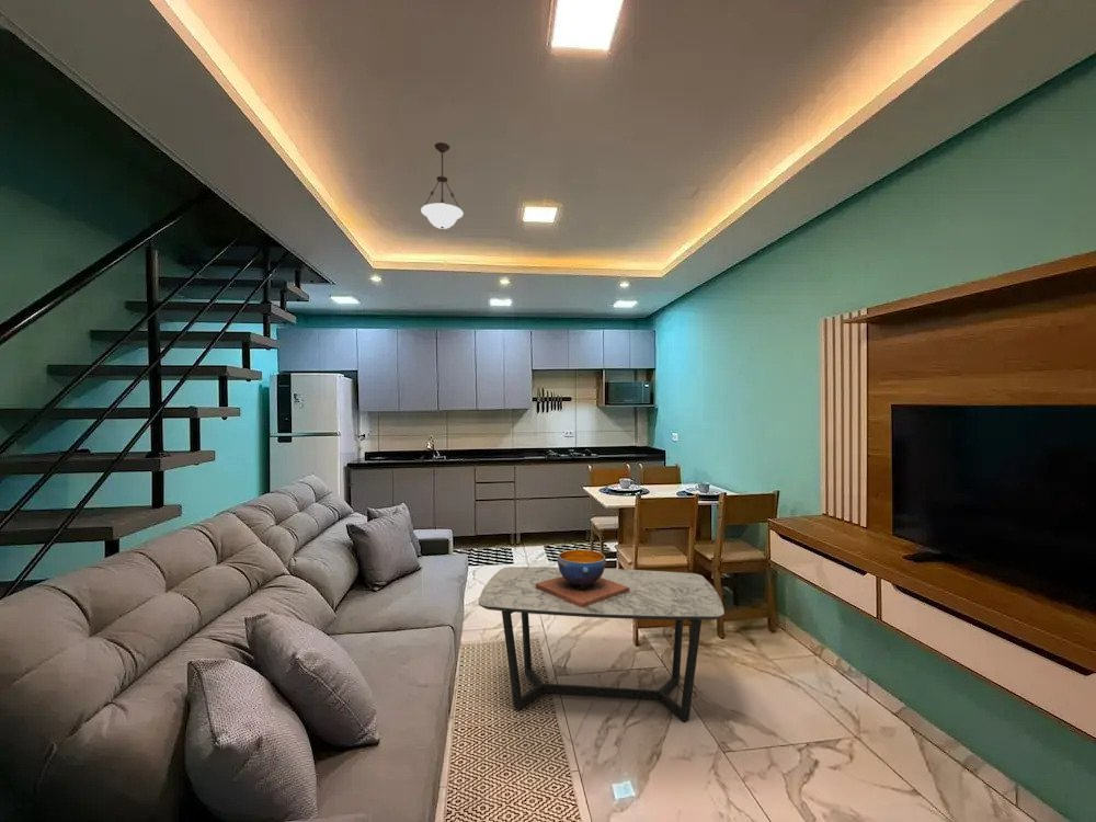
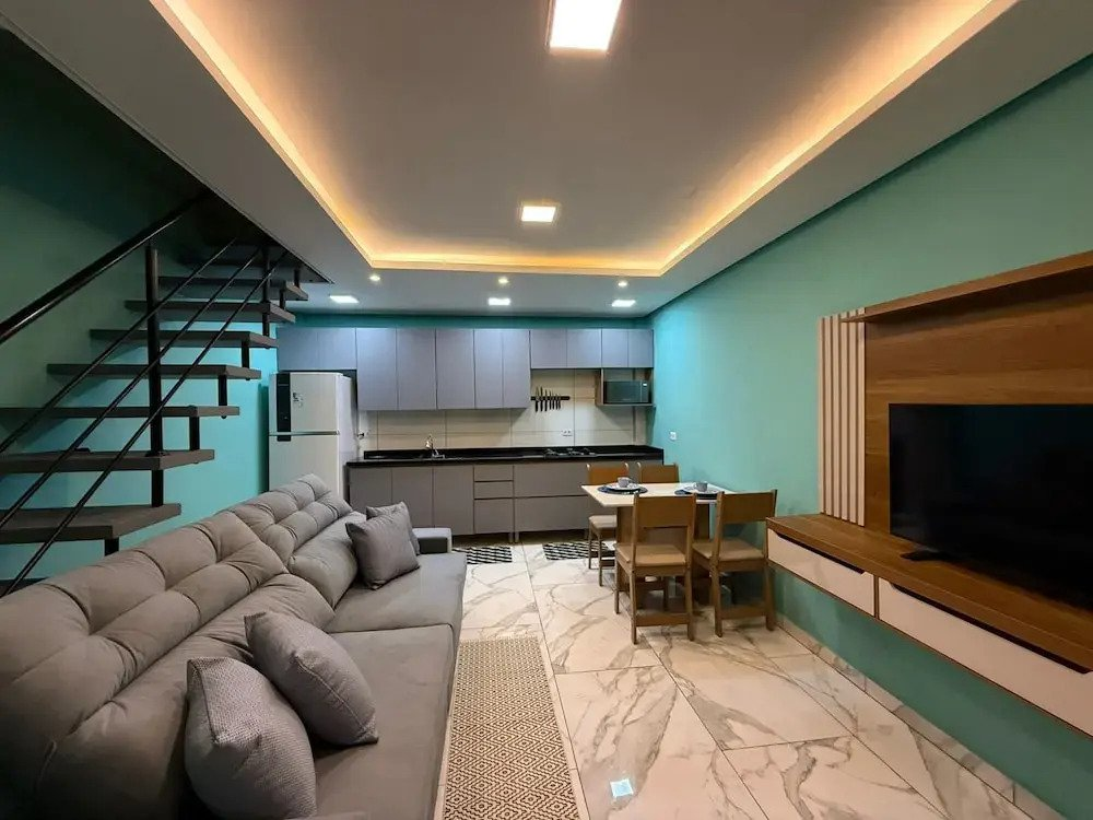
- decorative bowl [536,549,629,607]
- coffee table [478,566,726,722]
- pendant light [420,141,465,230]
